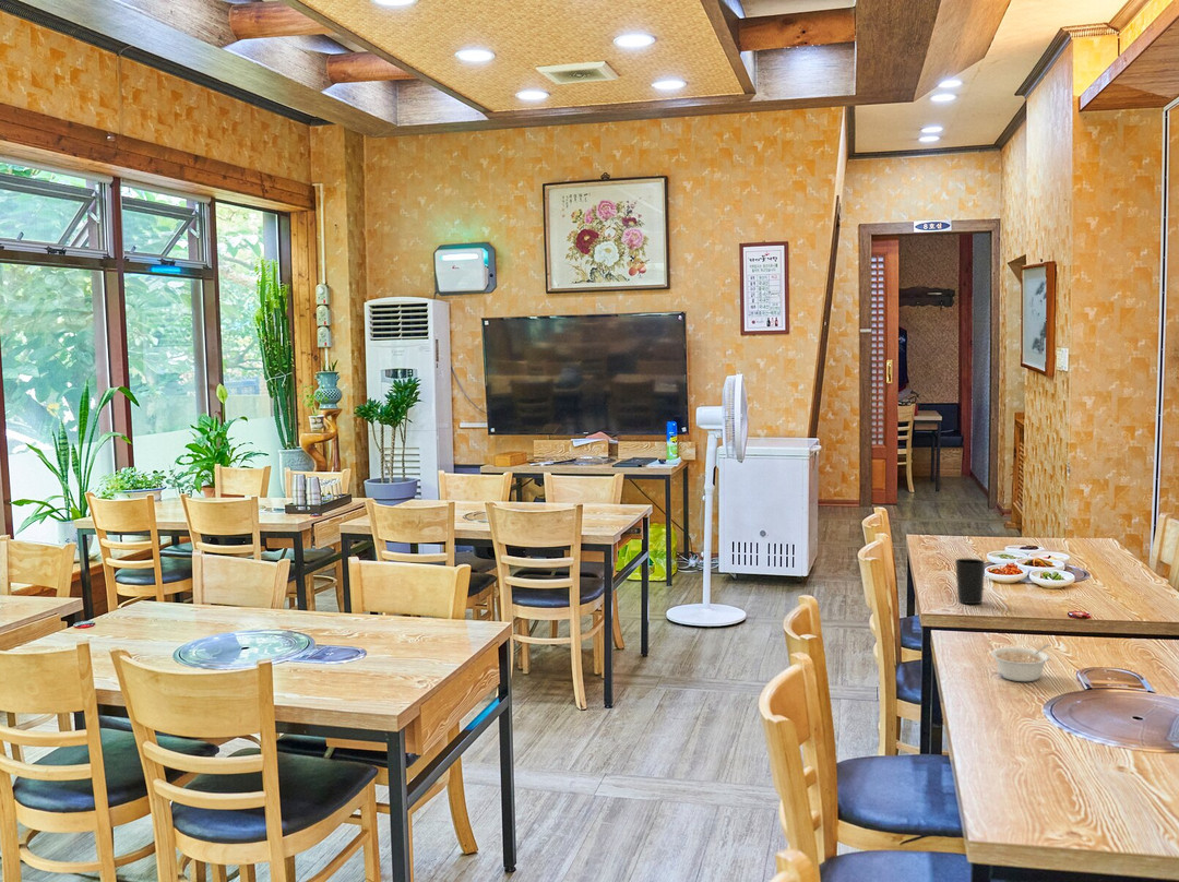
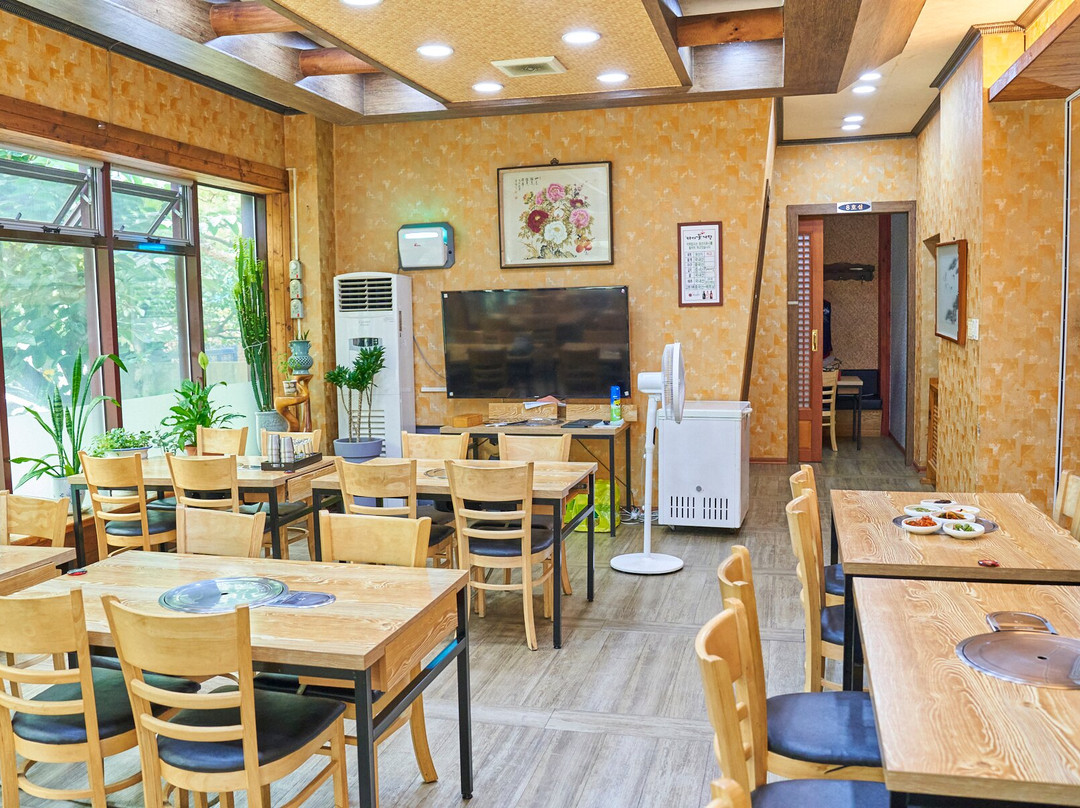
- cup [954,558,986,605]
- legume [990,643,1050,682]
